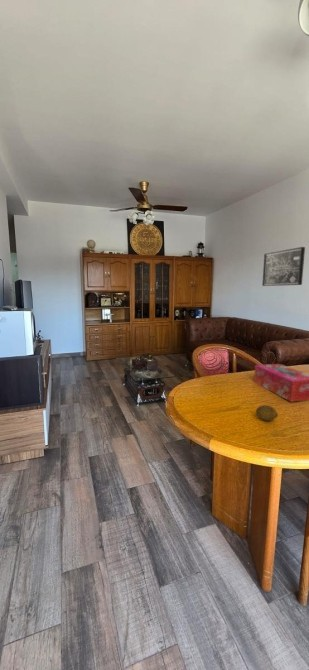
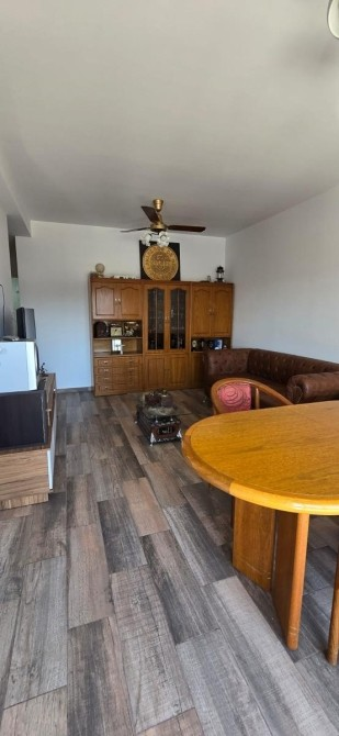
- tissue box [253,363,309,403]
- fruit [255,404,279,422]
- wall art [261,246,306,287]
